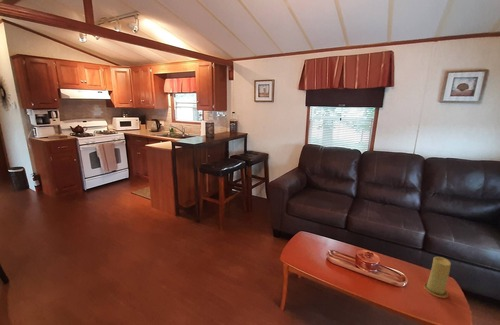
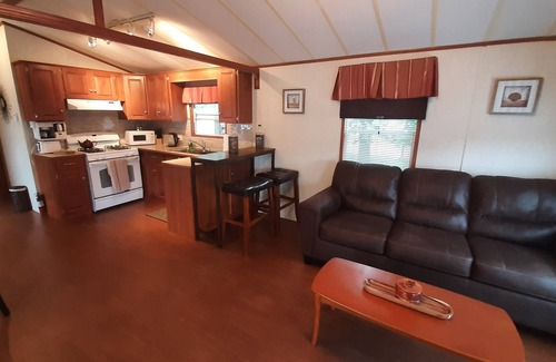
- candle [423,256,452,298]
